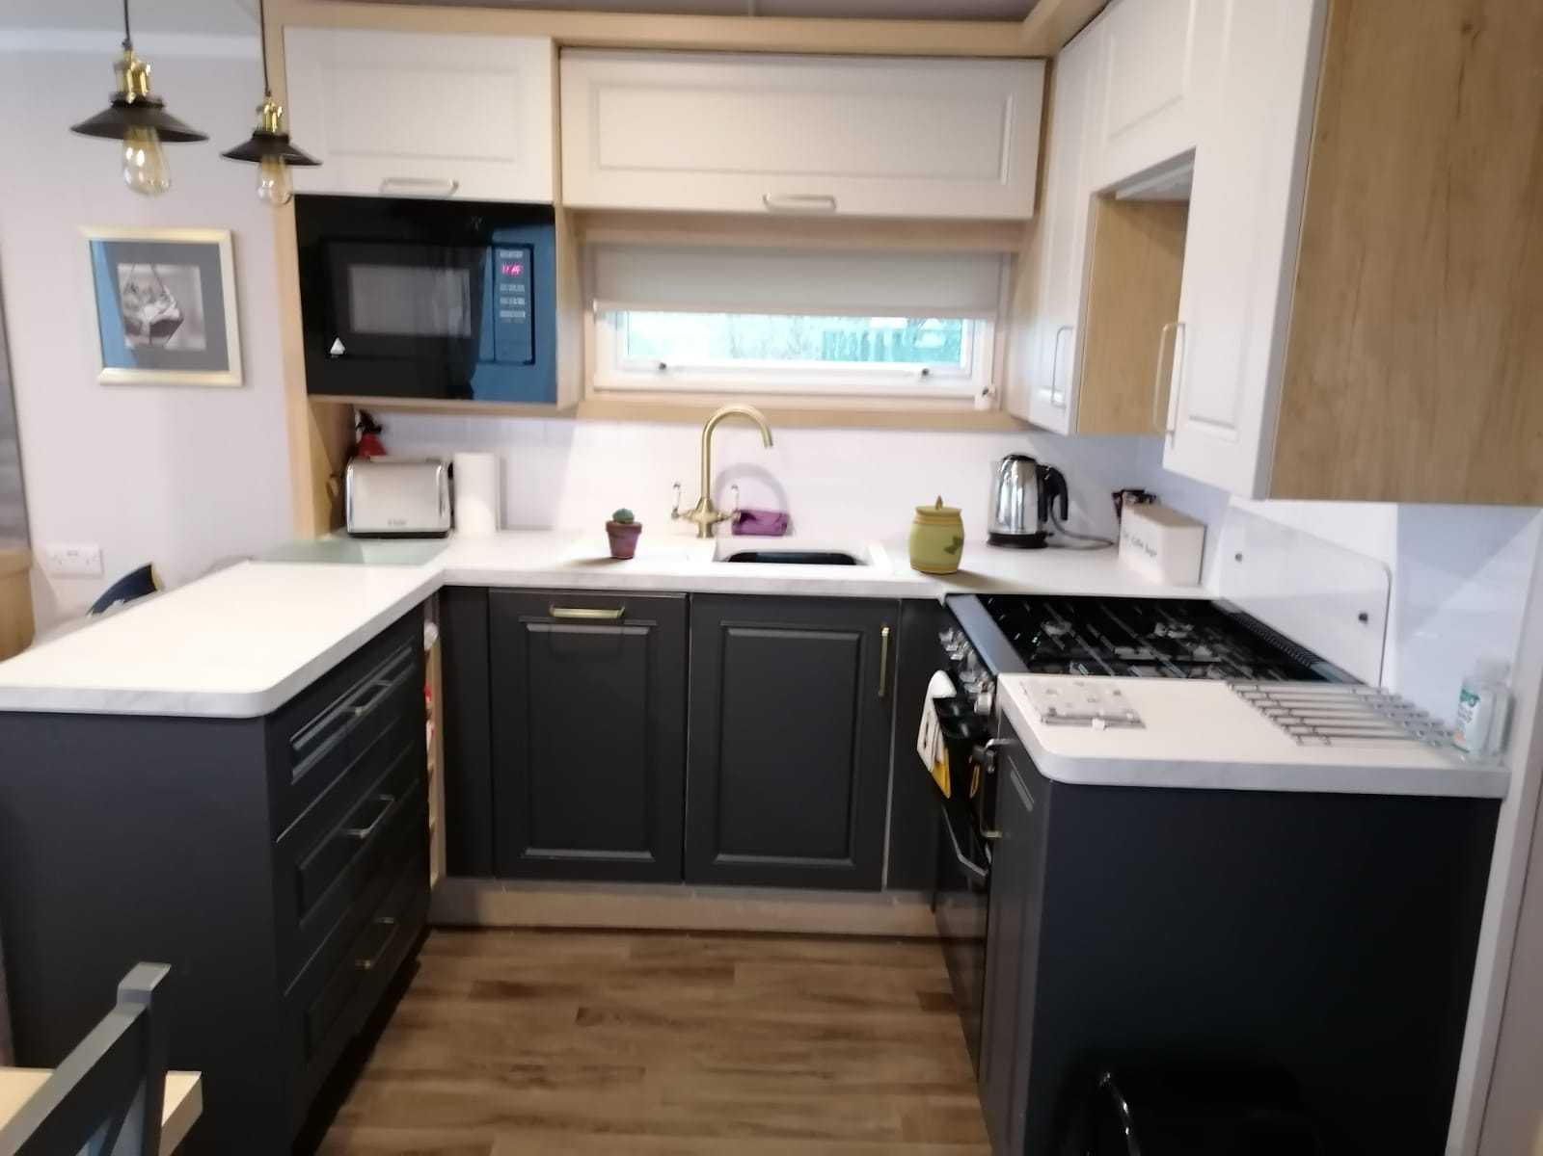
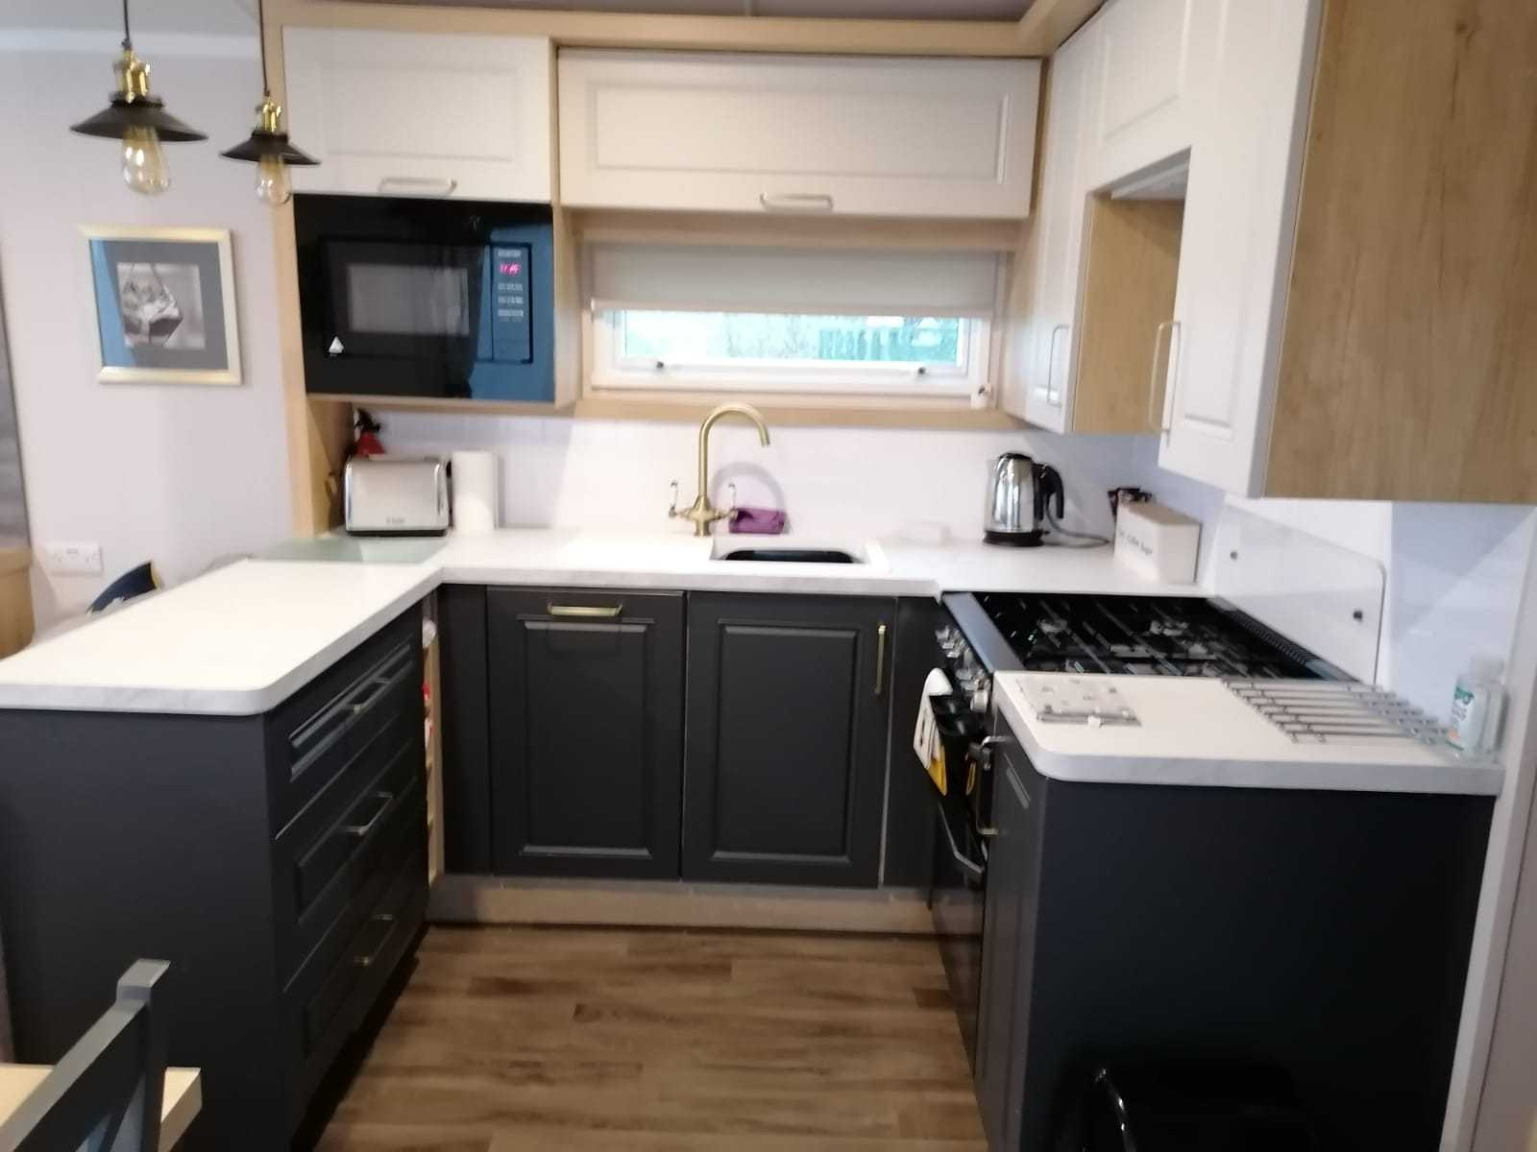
- jar [908,494,966,574]
- potted succulent [605,506,643,560]
